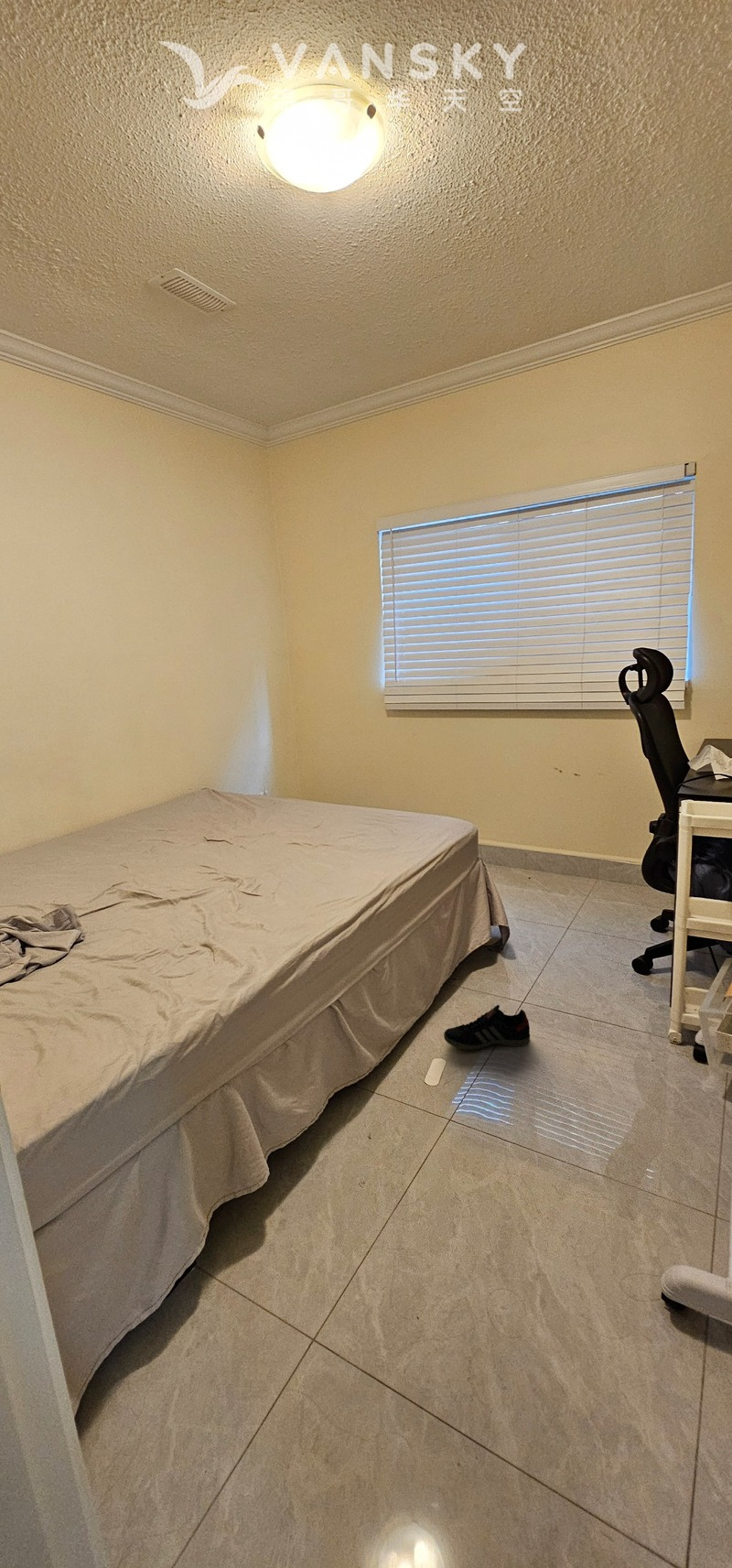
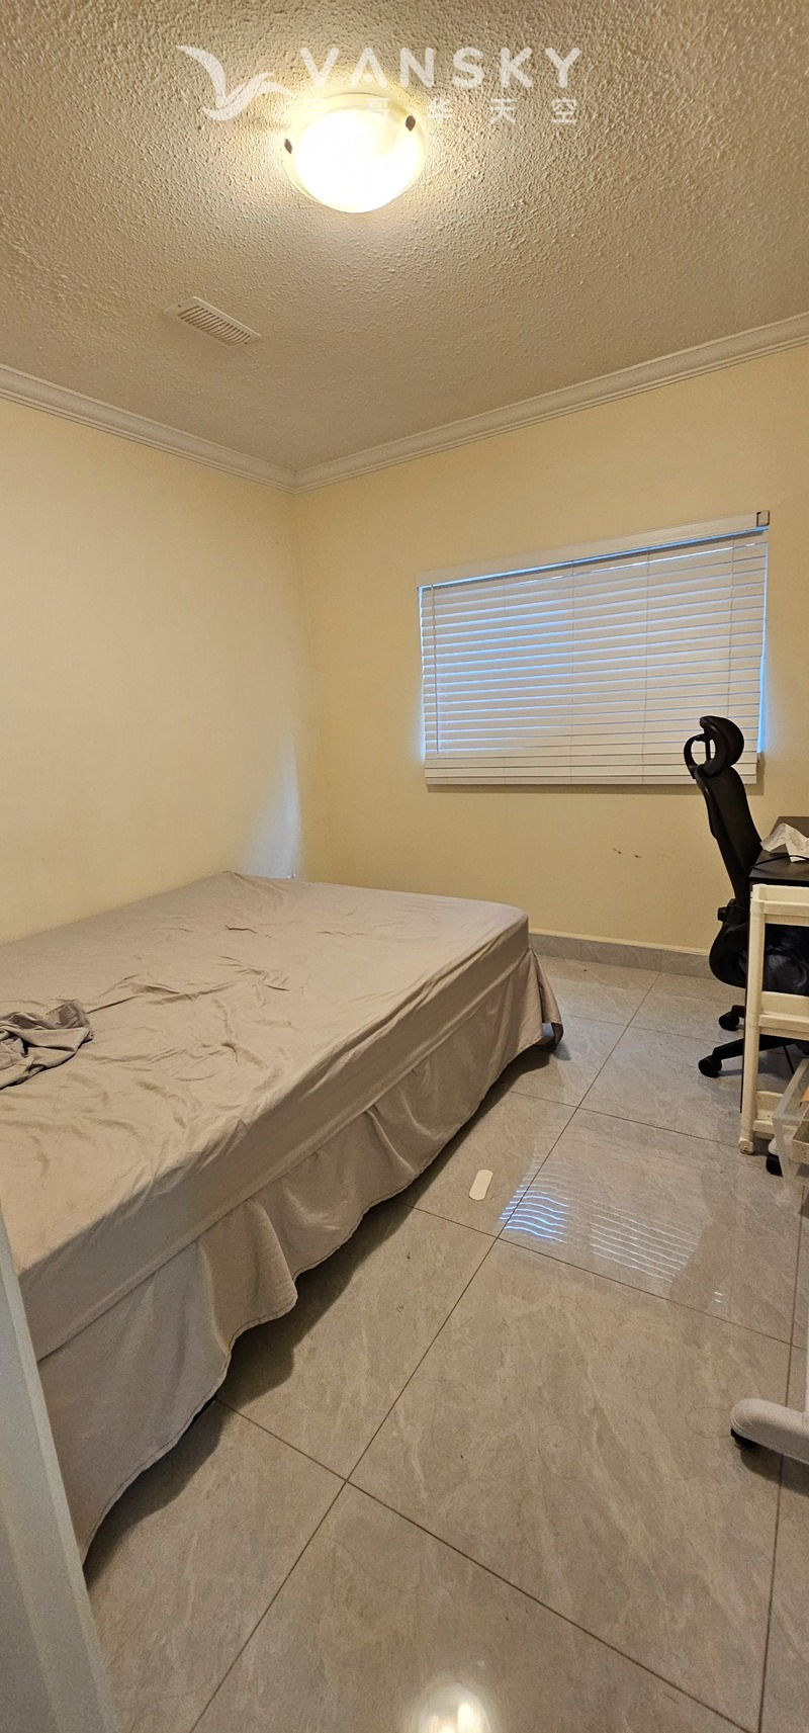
- sneaker [443,1004,531,1051]
